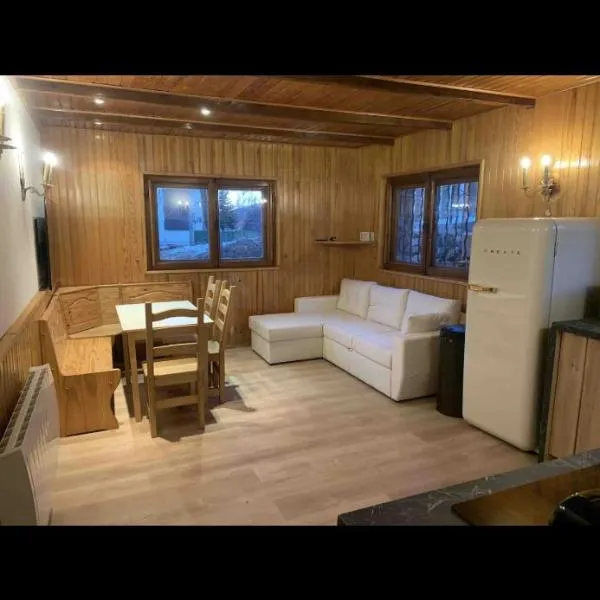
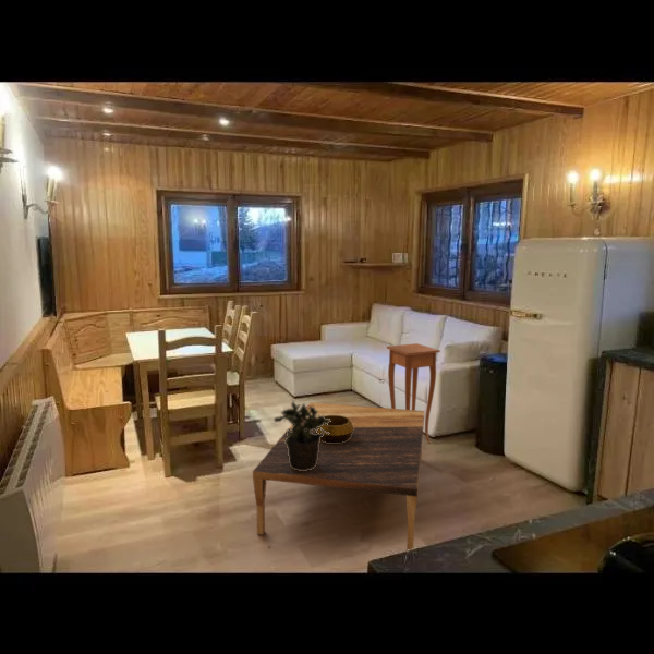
+ decorative bowl [314,415,354,443]
+ coffee table [252,401,426,552]
+ potted plant [272,400,331,471]
+ side table [386,342,441,445]
